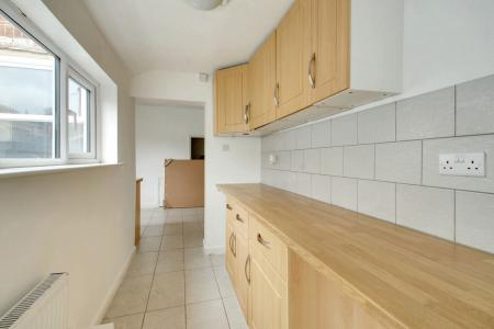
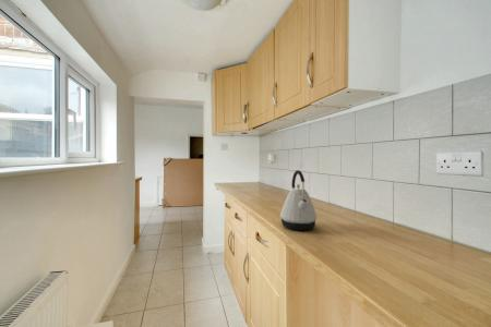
+ kettle [279,169,318,231]
